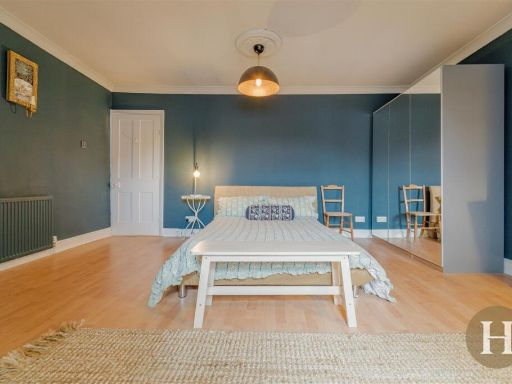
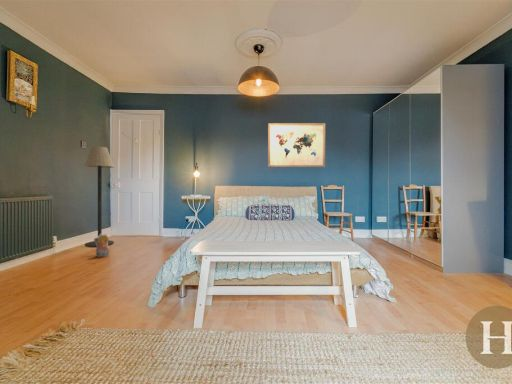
+ floor lamp [83,145,115,248]
+ plush toy [93,232,111,258]
+ wall art [267,122,326,168]
